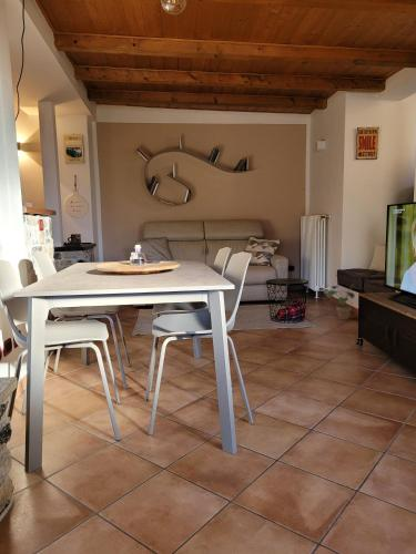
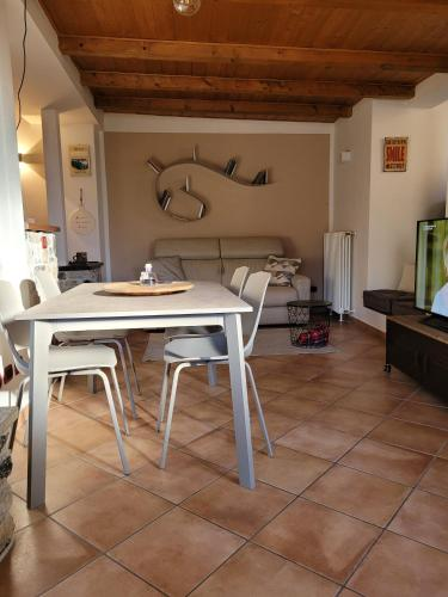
- potted plant [325,284,356,320]
